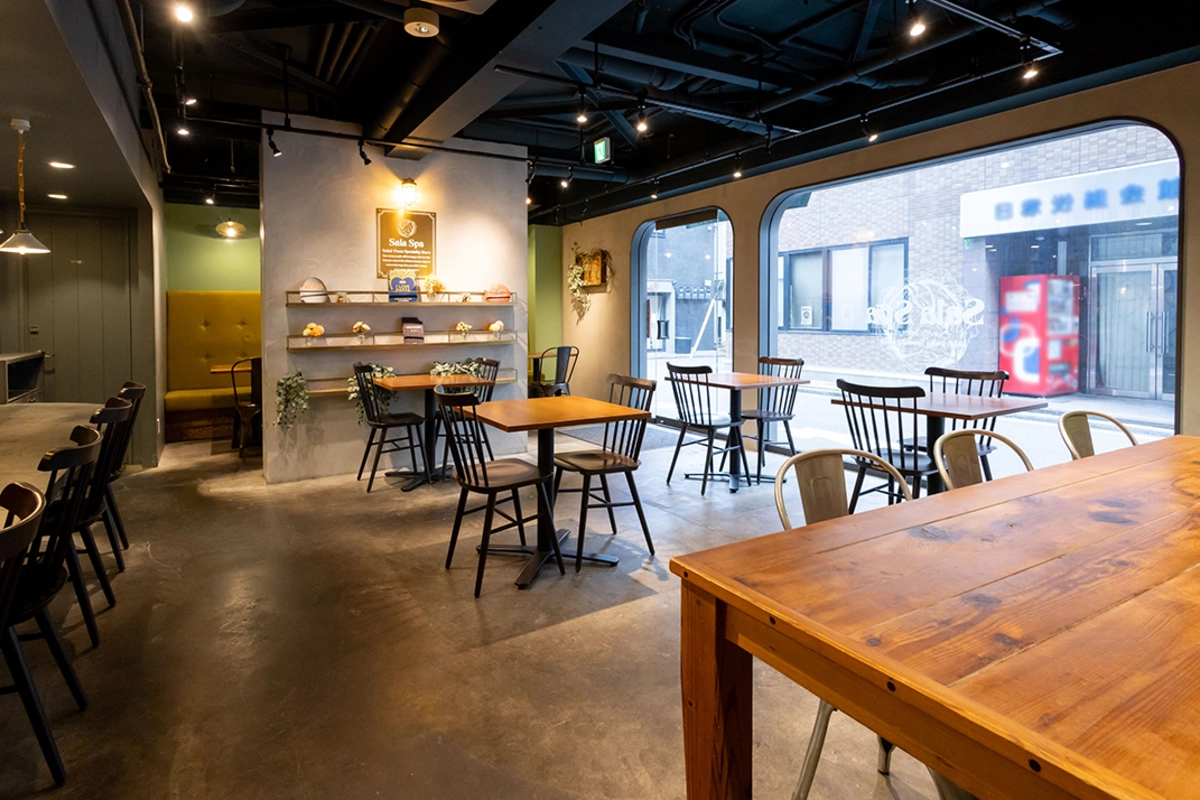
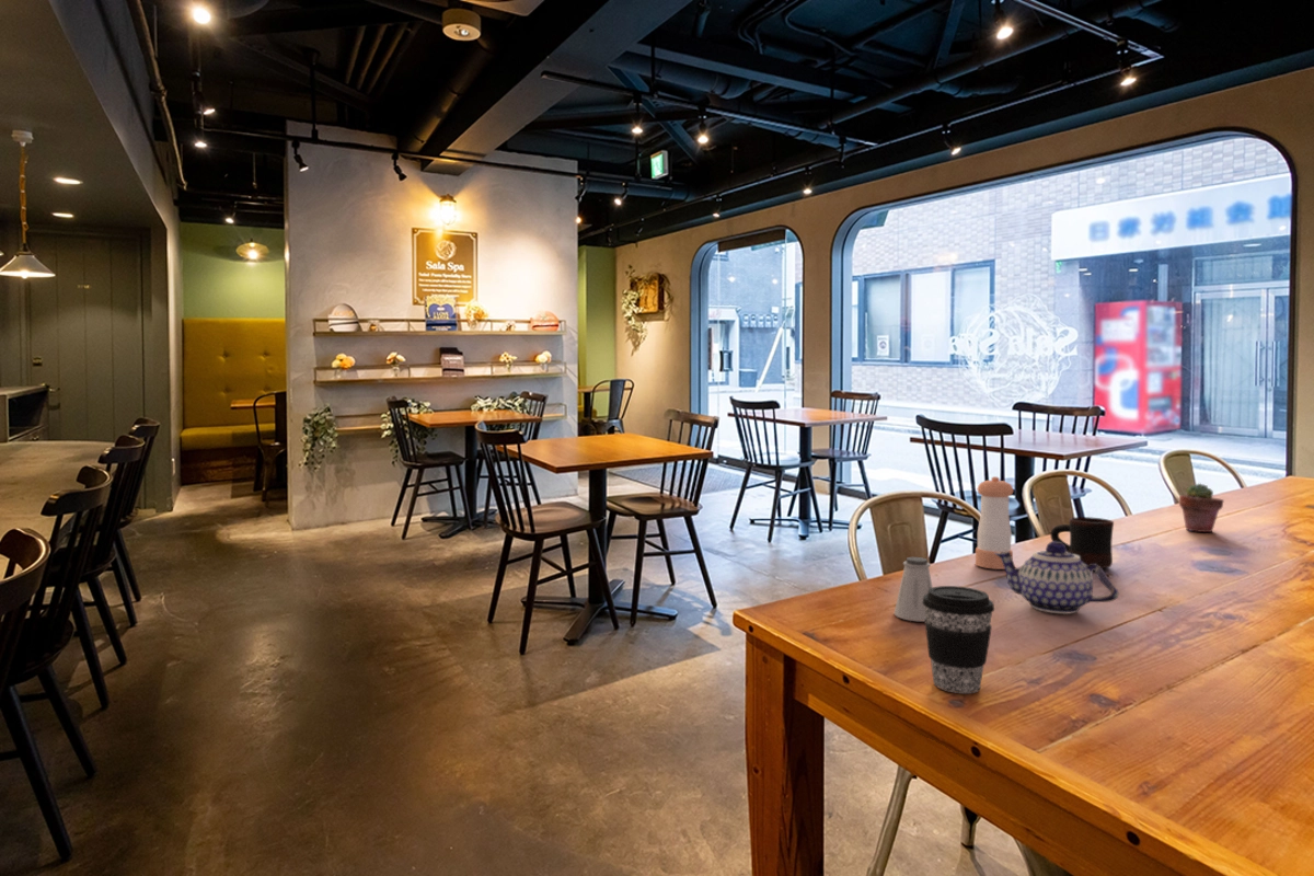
+ mug [1049,516,1115,569]
+ pepper shaker [975,475,1014,570]
+ potted succulent [1178,482,1225,533]
+ teapot [994,541,1120,615]
+ coffee cup [922,585,995,694]
+ saltshaker [894,556,933,622]
